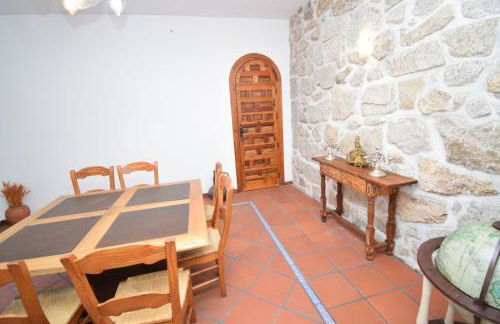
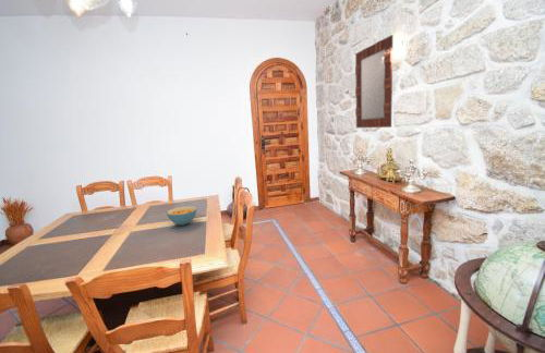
+ home mirror [354,34,393,129]
+ cereal bowl [166,205,197,227]
